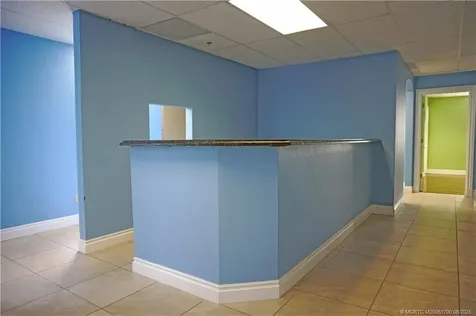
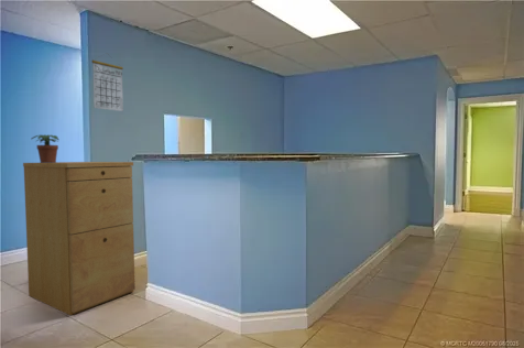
+ potted plant [30,133,59,163]
+ calendar [91,52,124,112]
+ filing cabinet [22,161,137,316]
